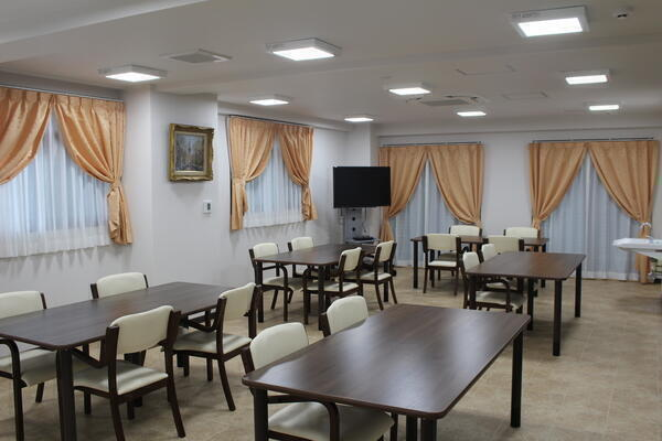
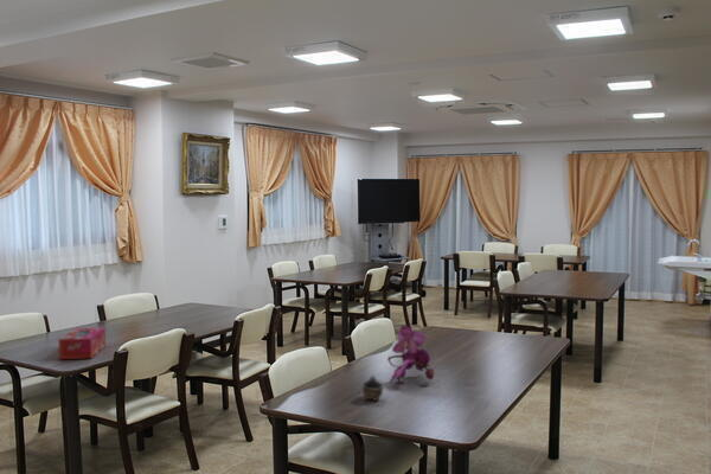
+ cup [361,374,385,402]
+ tissue box [58,326,107,360]
+ flower [386,325,436,385]
